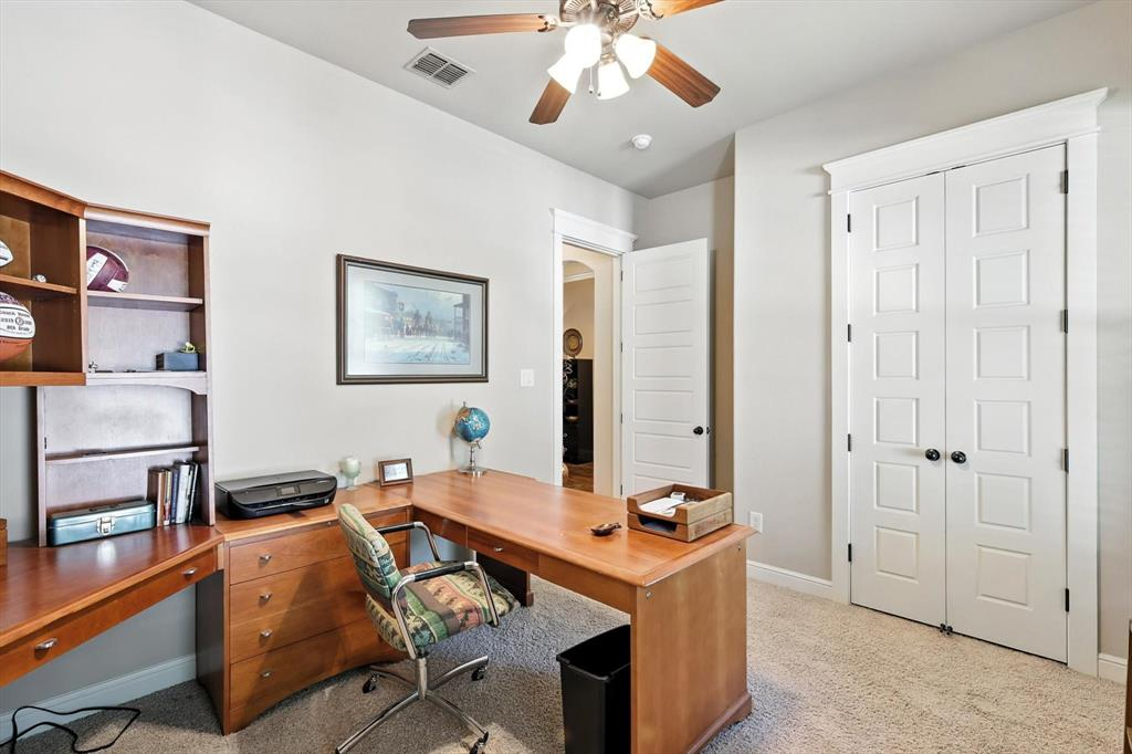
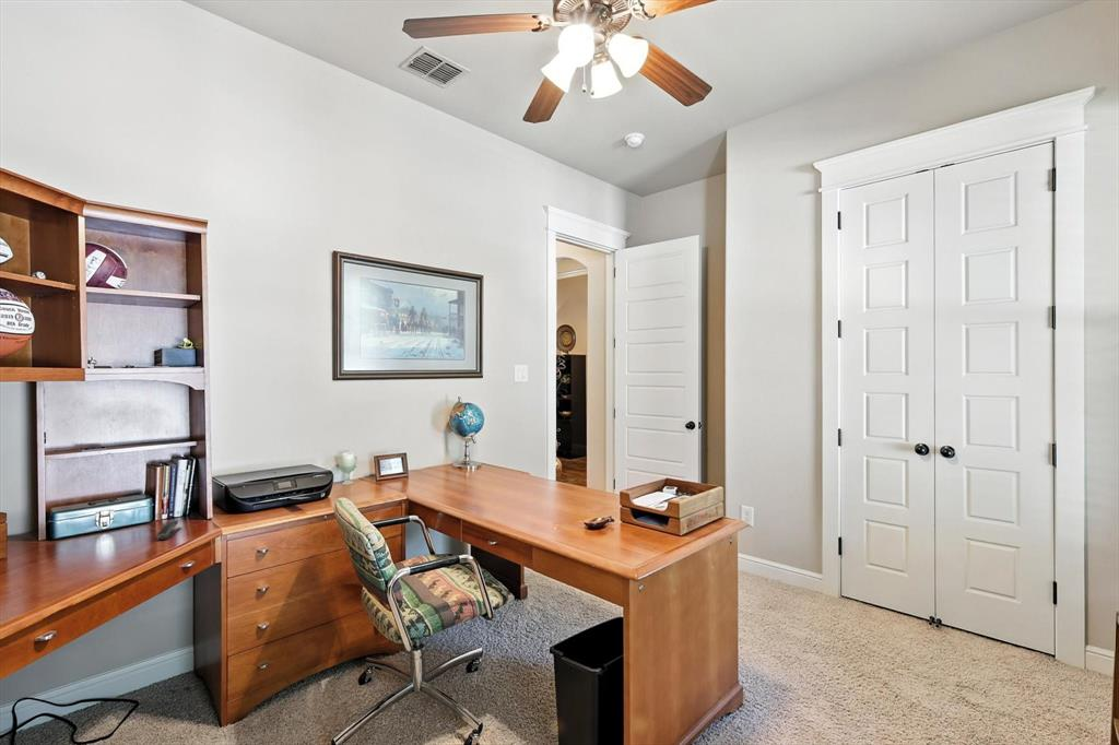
+ stapler [155,519,182,541]
